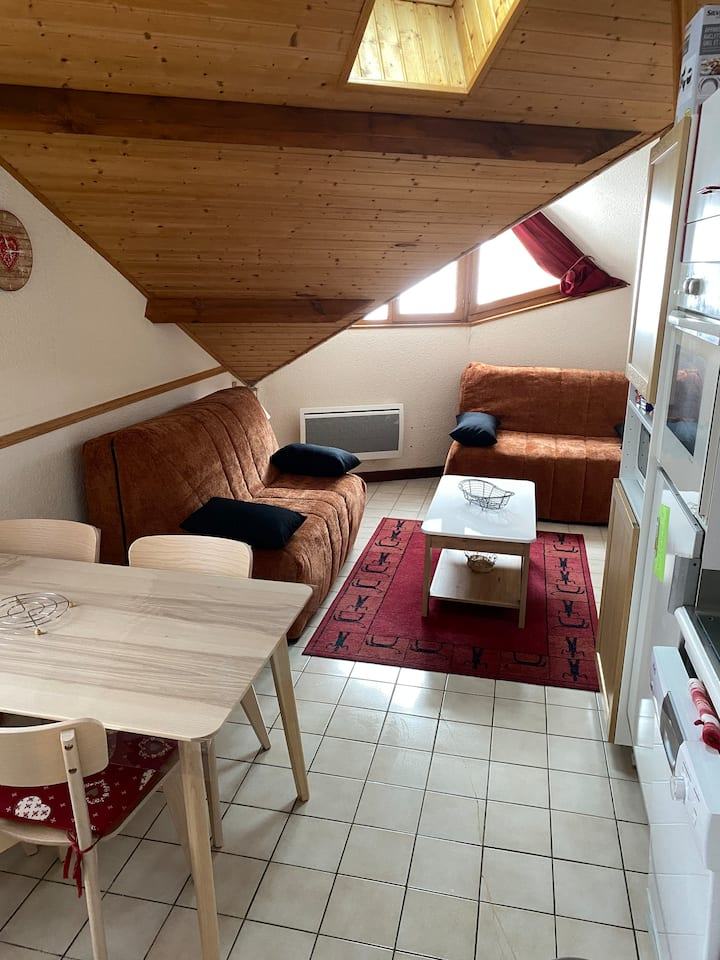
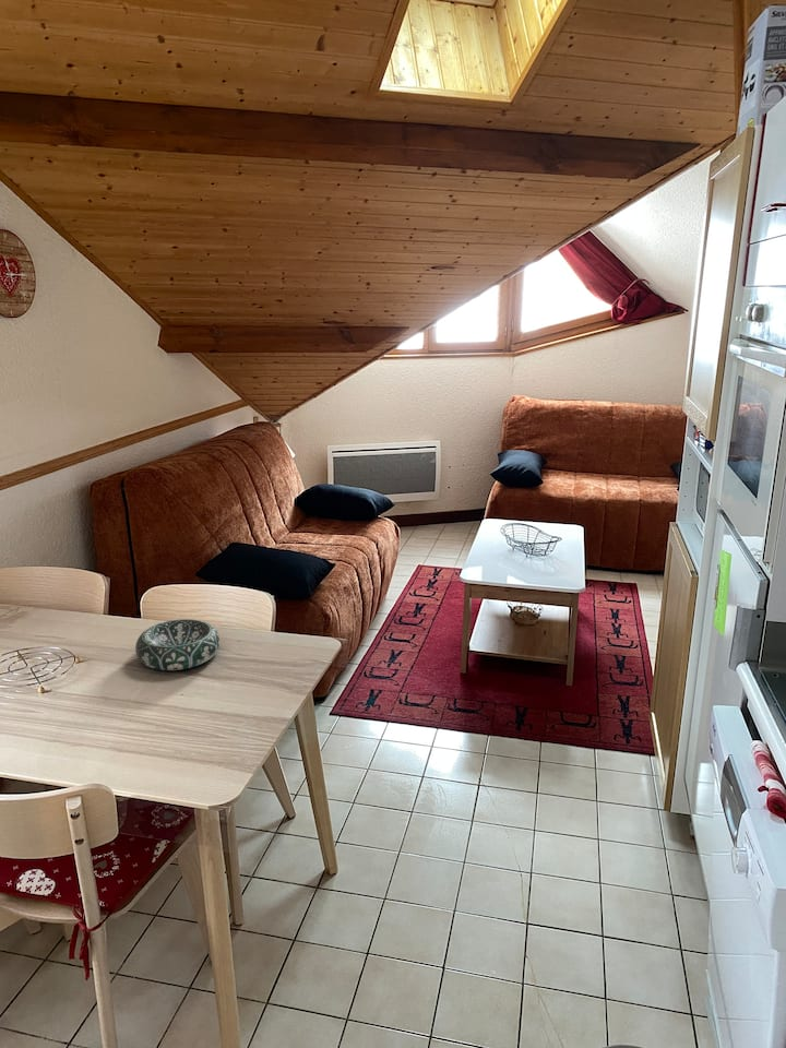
+ decorative bowl [134,618,221,671]
